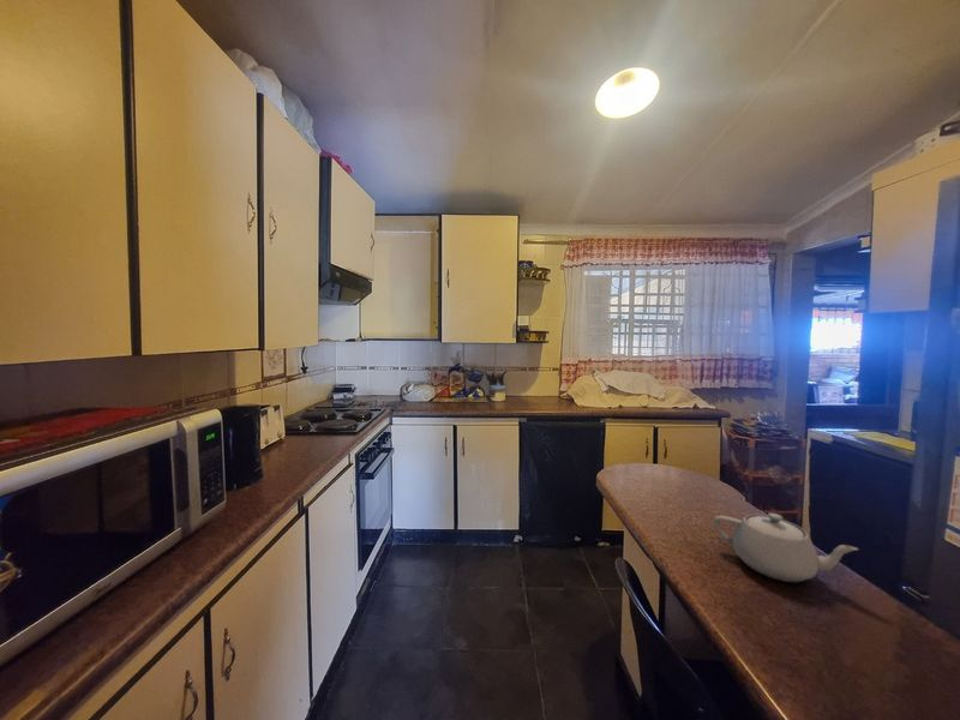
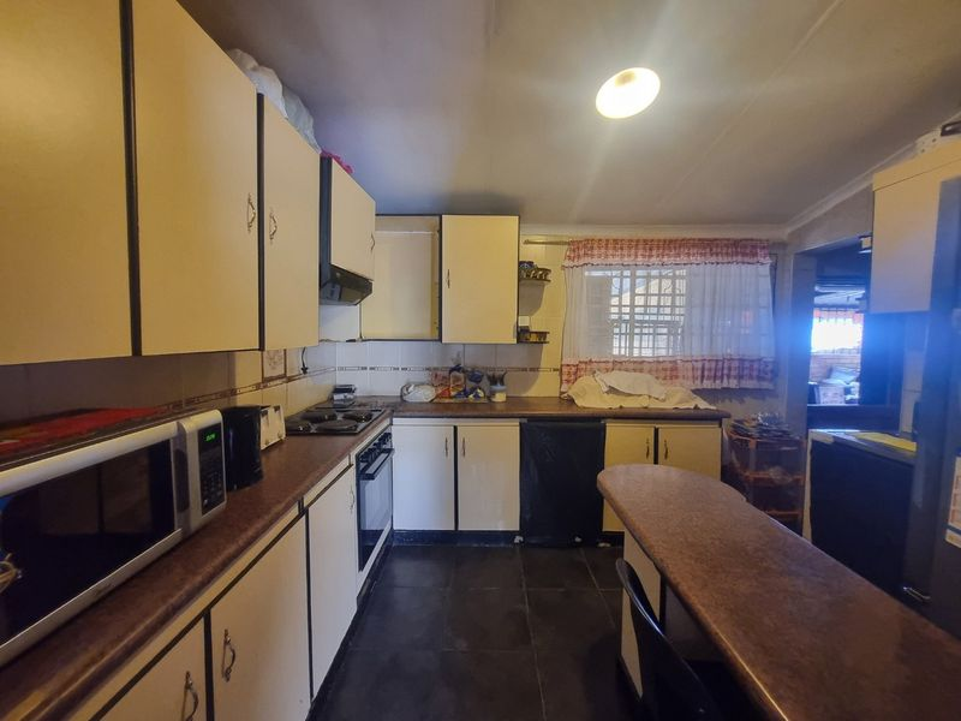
- teapot [713,512,859,583]
